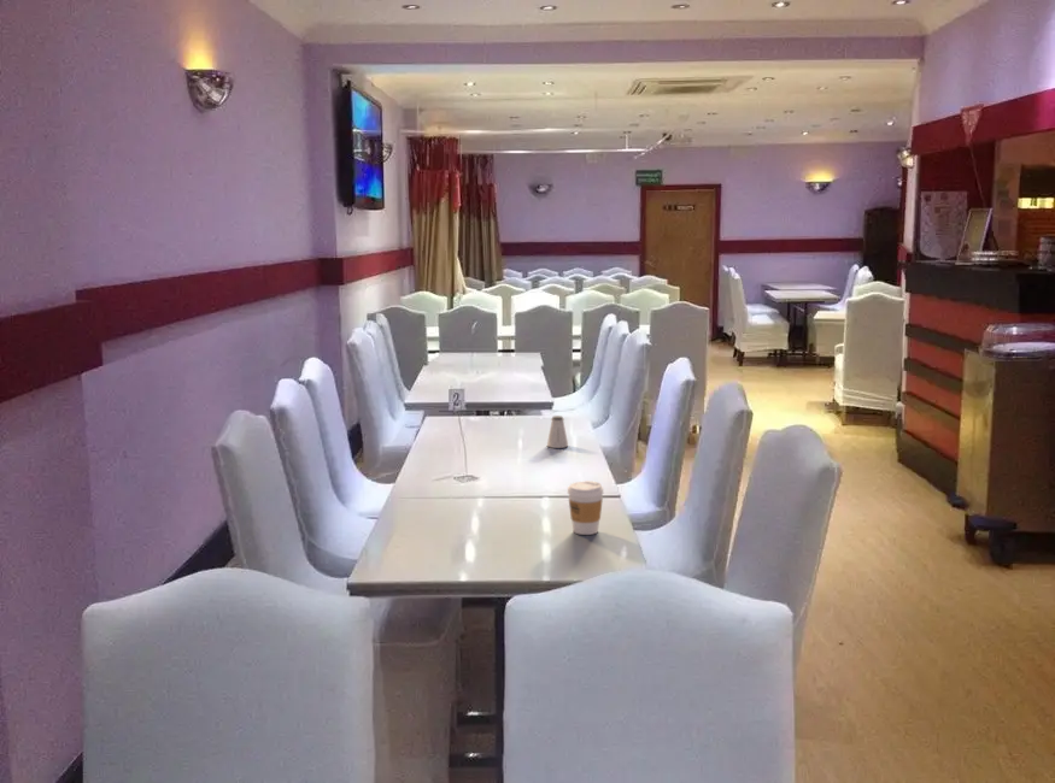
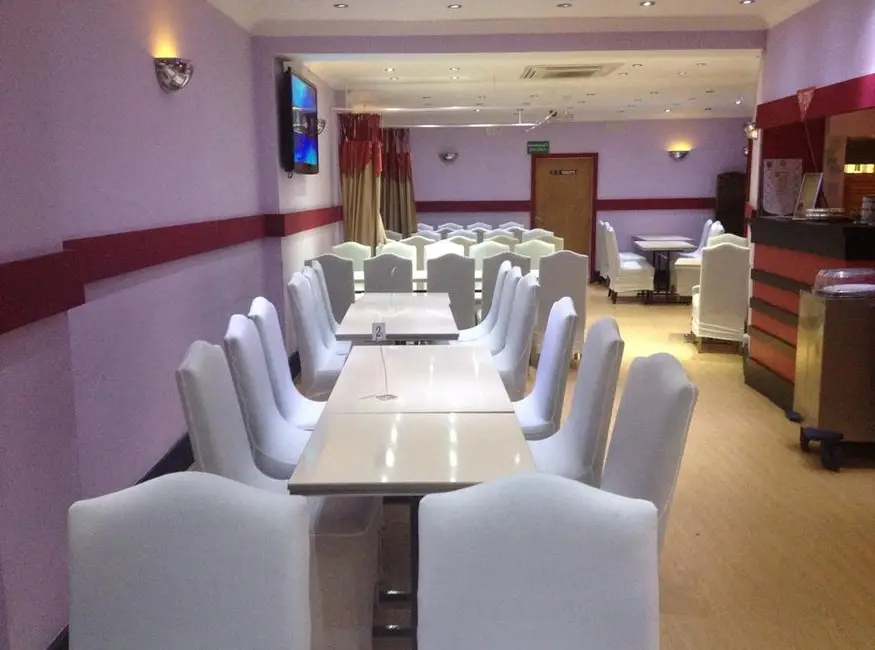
- coffee cup [567,479,604,536]
- saltshaker [546,414,569,449]
